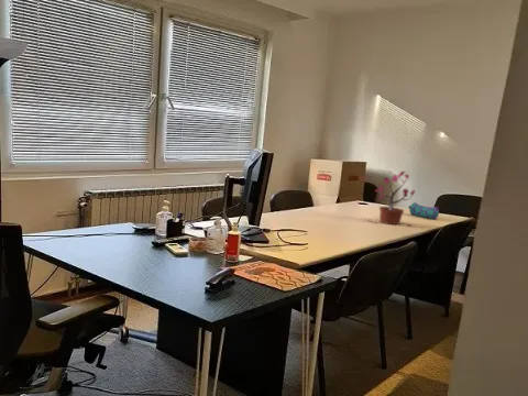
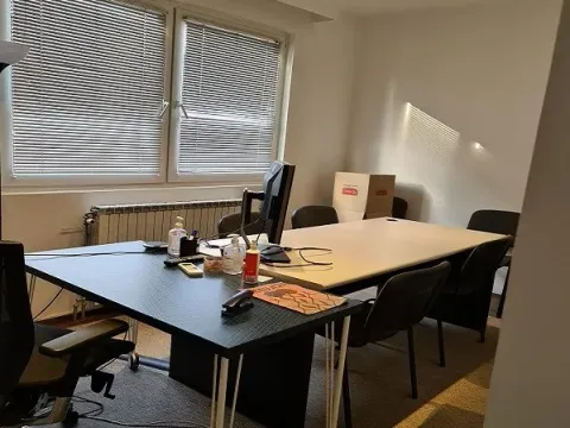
- pencil case [407,201,440,221]
- potted plant [367,169,416,228]
